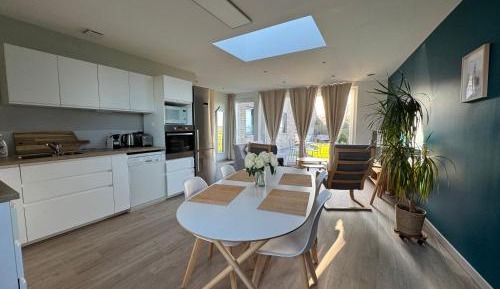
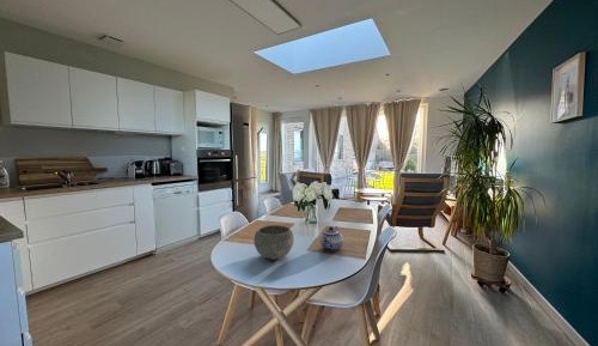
+ teapot [319,225,344,253]
+ bowl [254,224,295,260]
